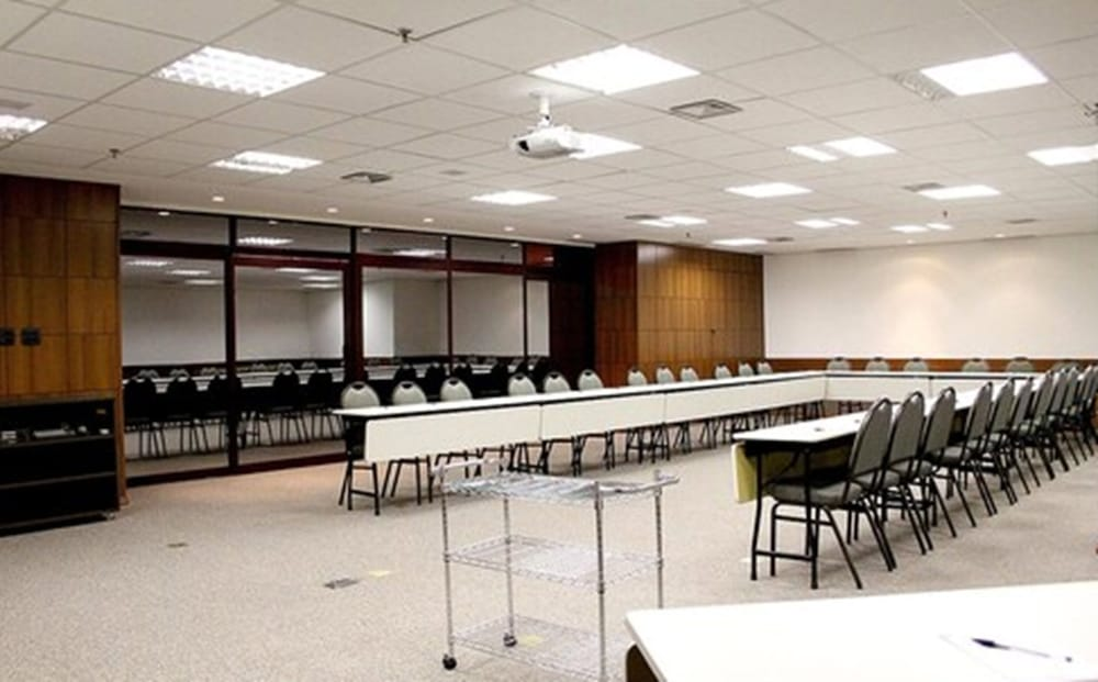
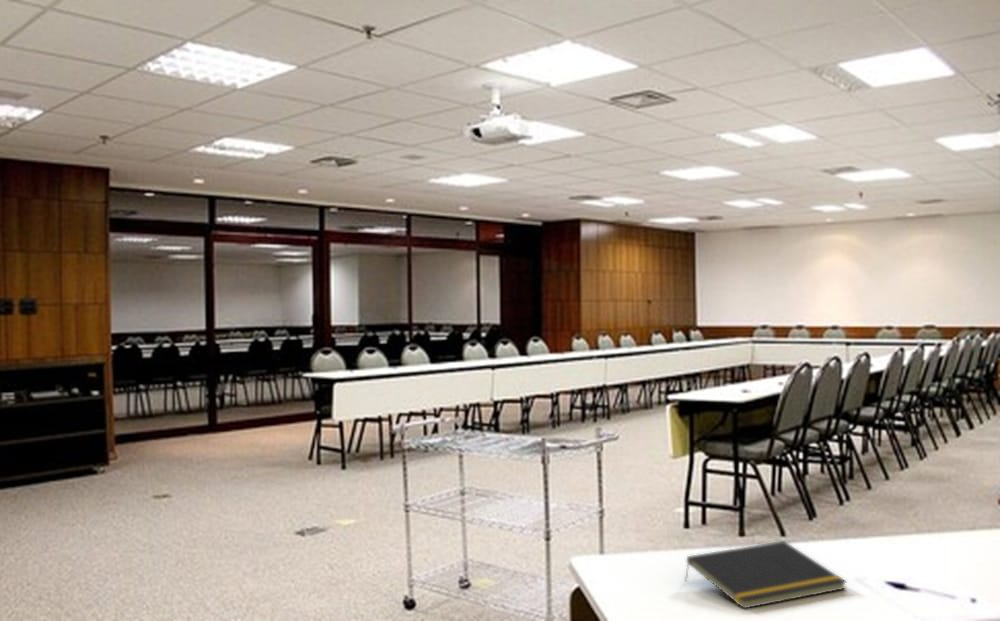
+ notepad [684,540,848,610]
